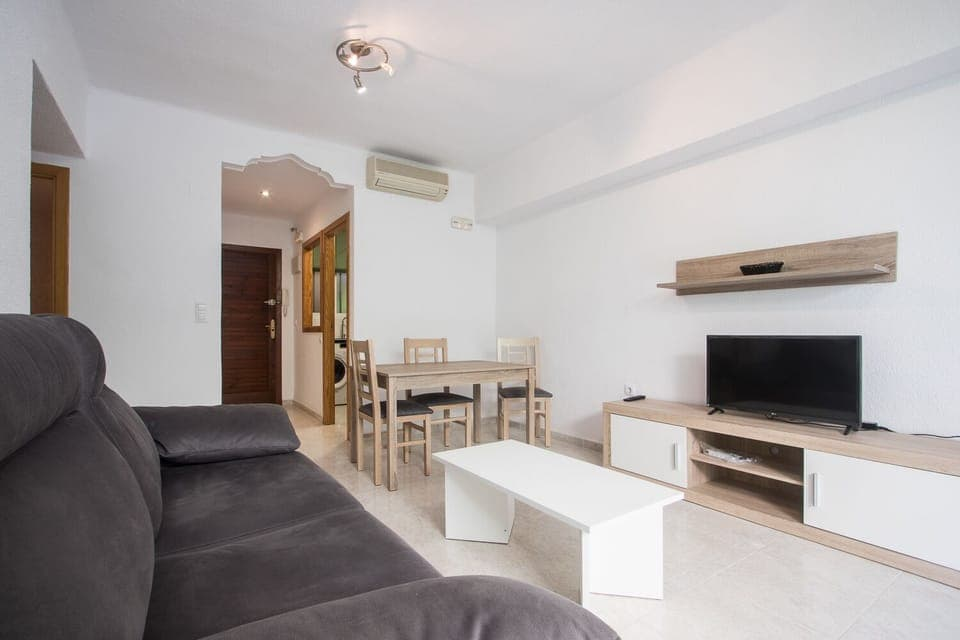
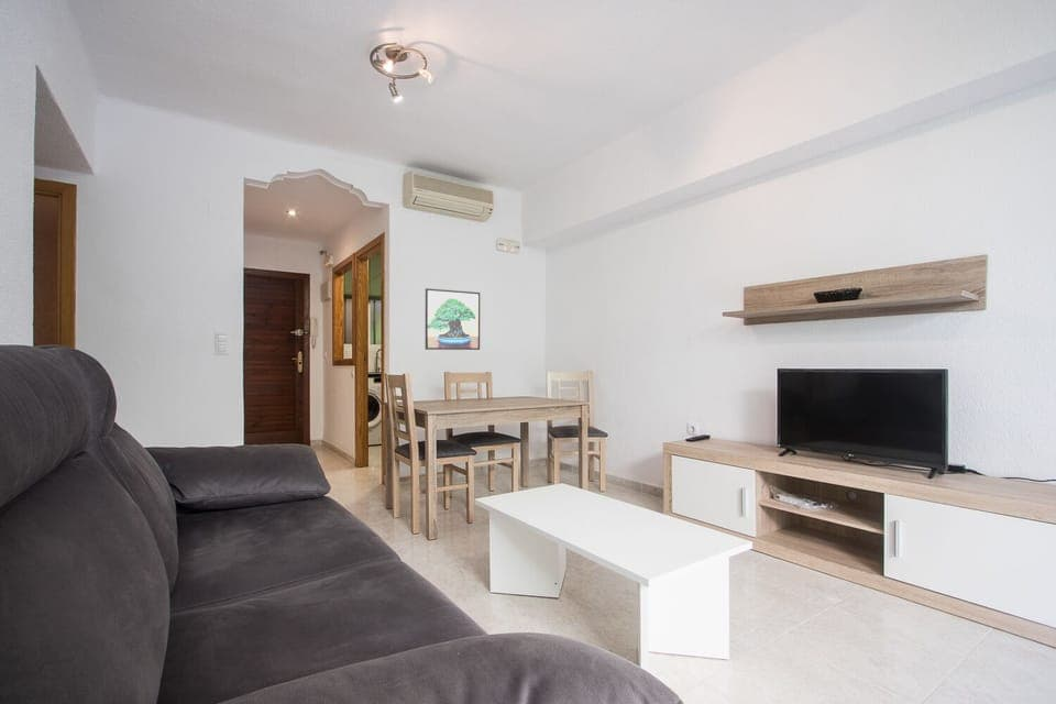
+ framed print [425,287,481,351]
